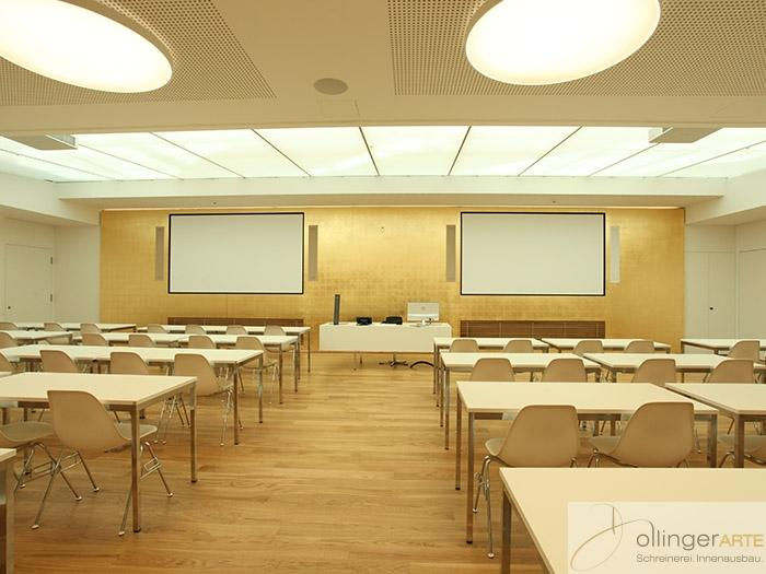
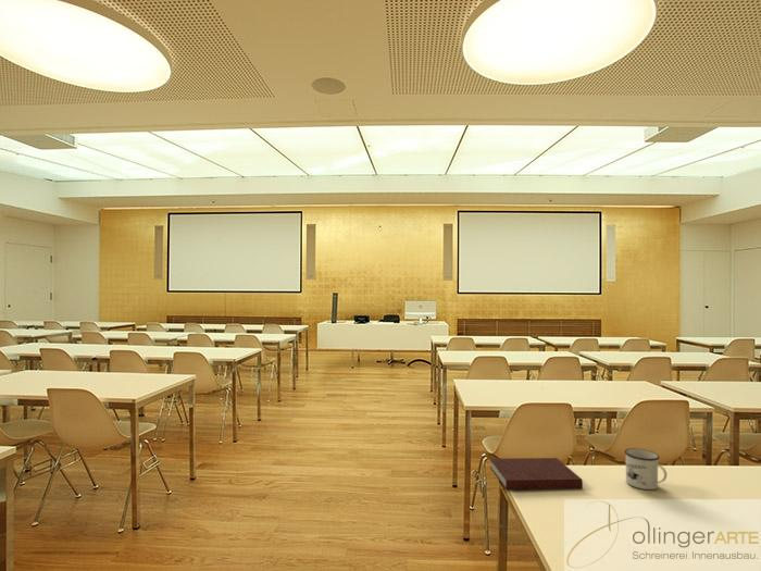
+ mug [624,447,669,491]
+ notebook [488,457,584,492]
